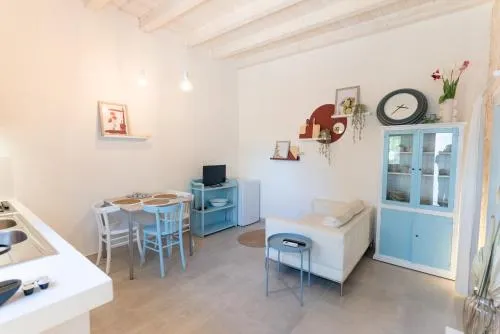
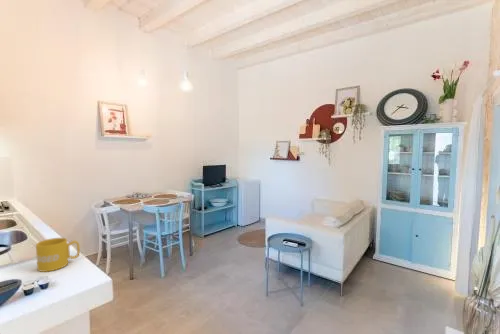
+ mug [35,237,81,273]
